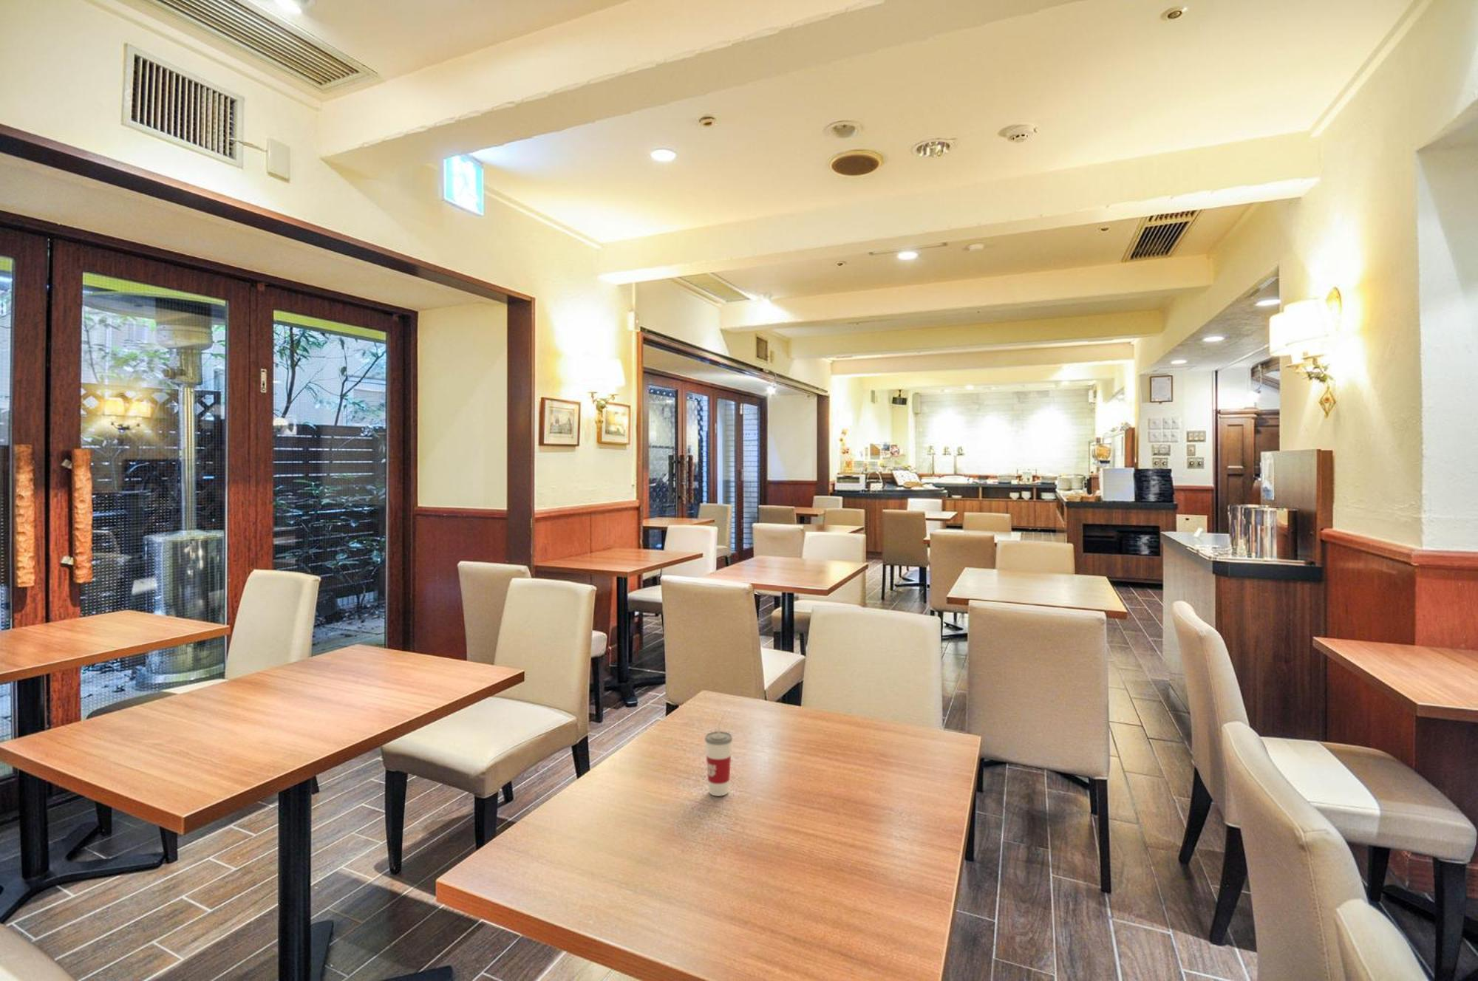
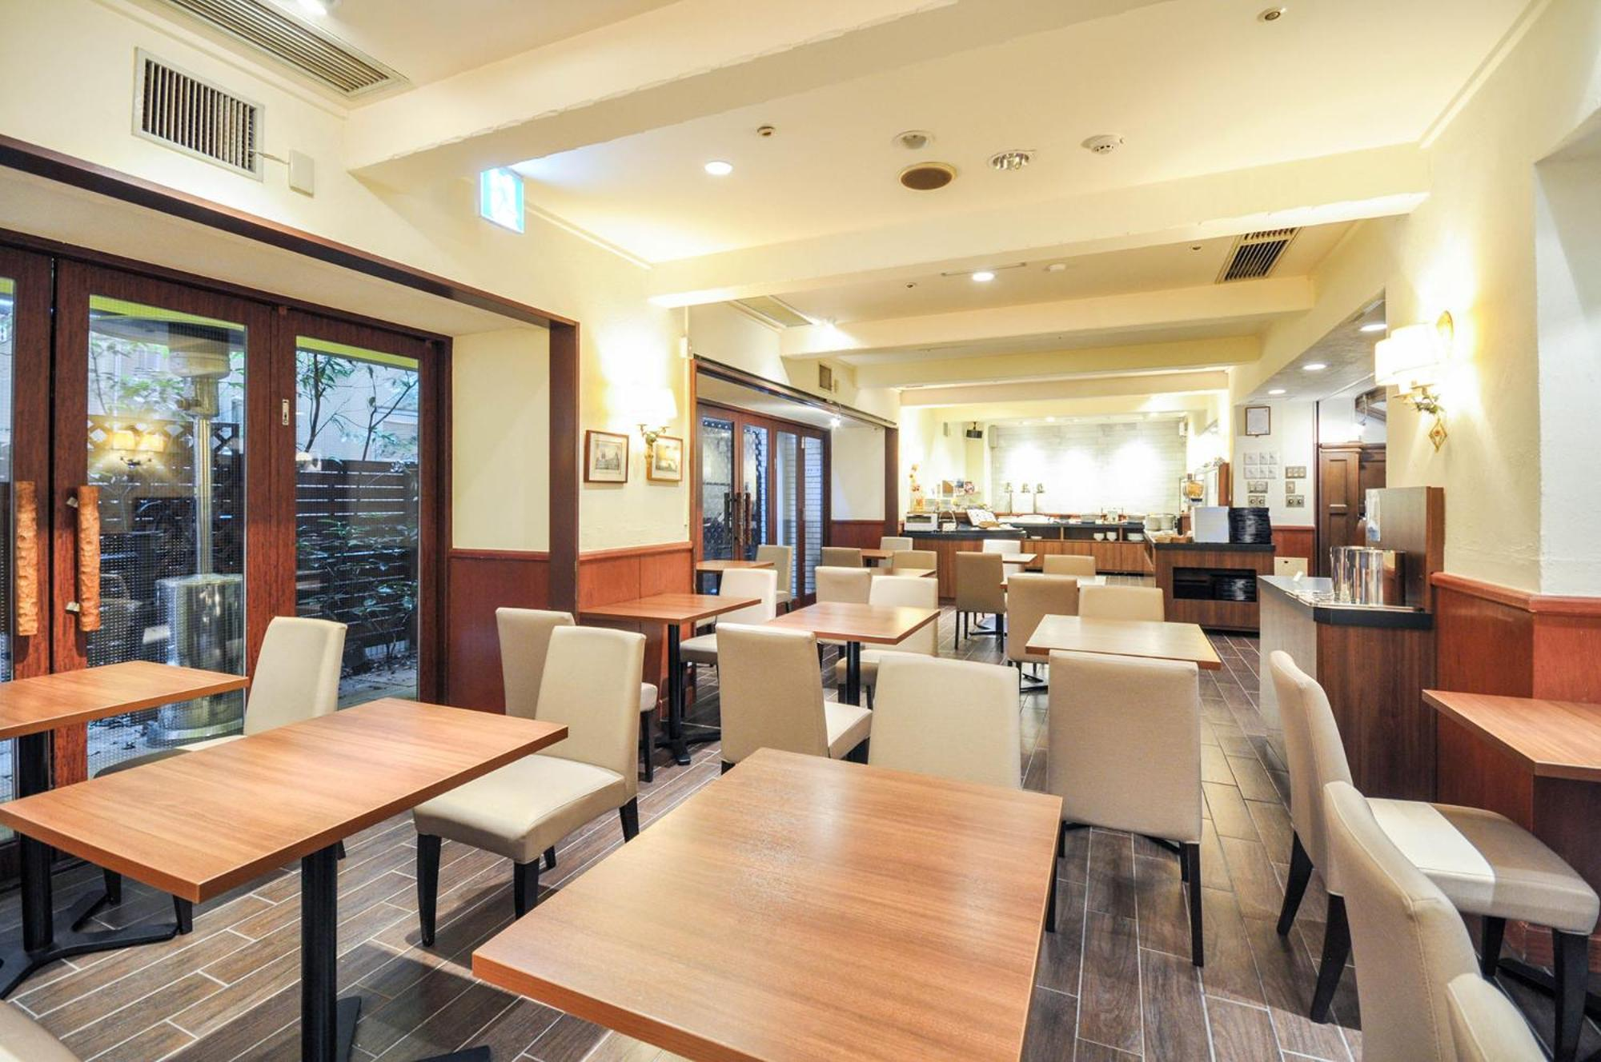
- cup [704,716,734,797]
